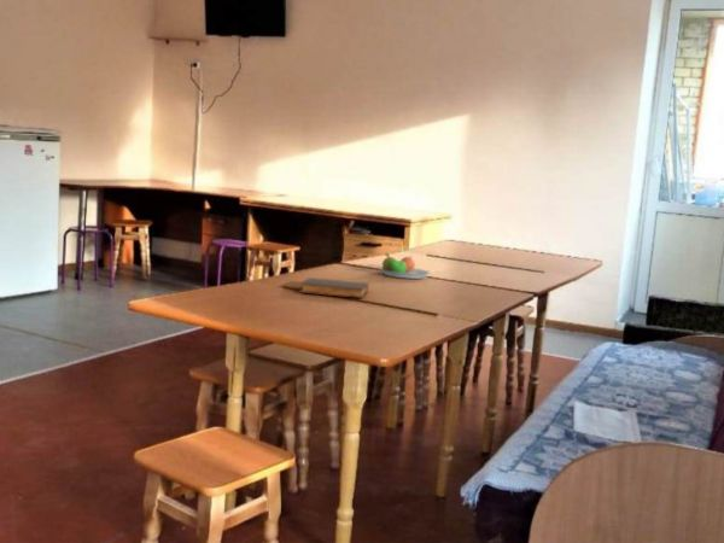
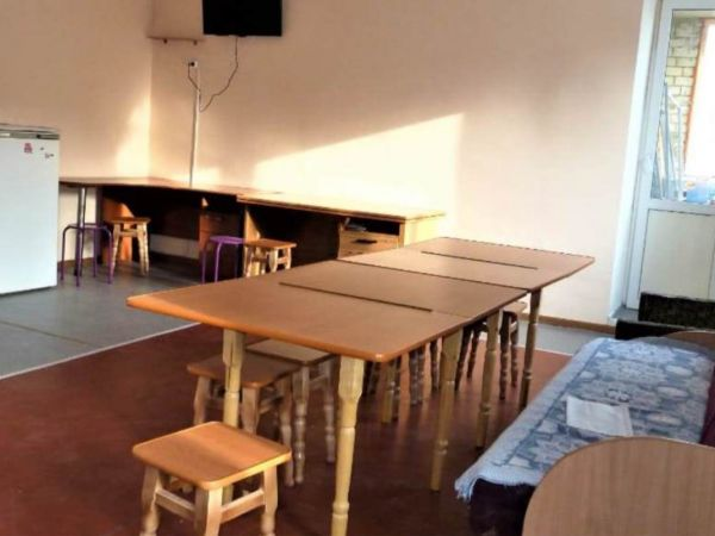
- book [299,276,370,299]
- fruit bowl [378,252,432,280]
